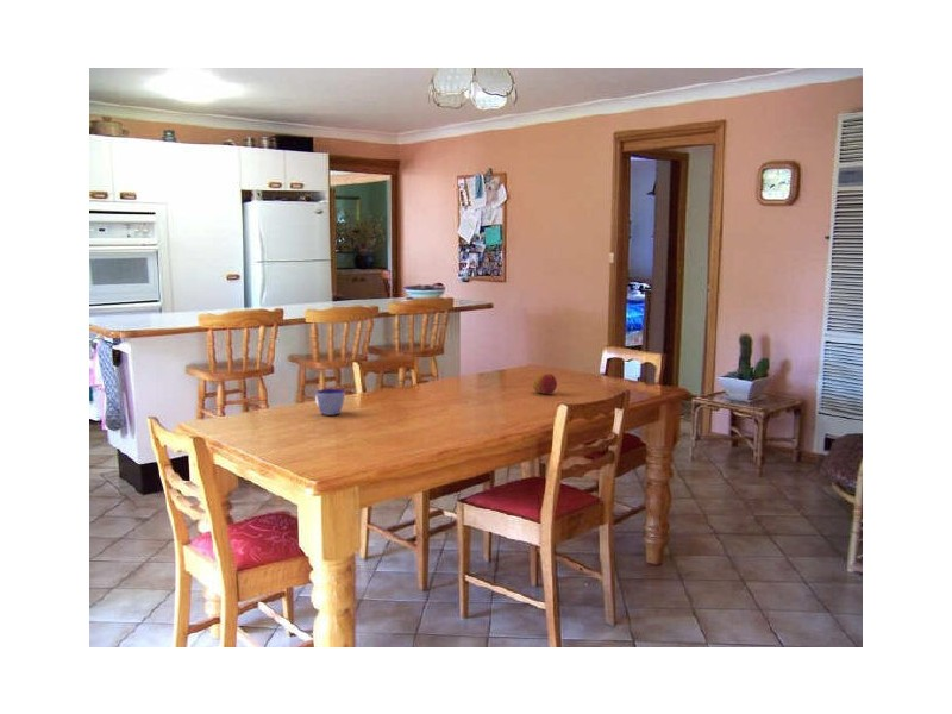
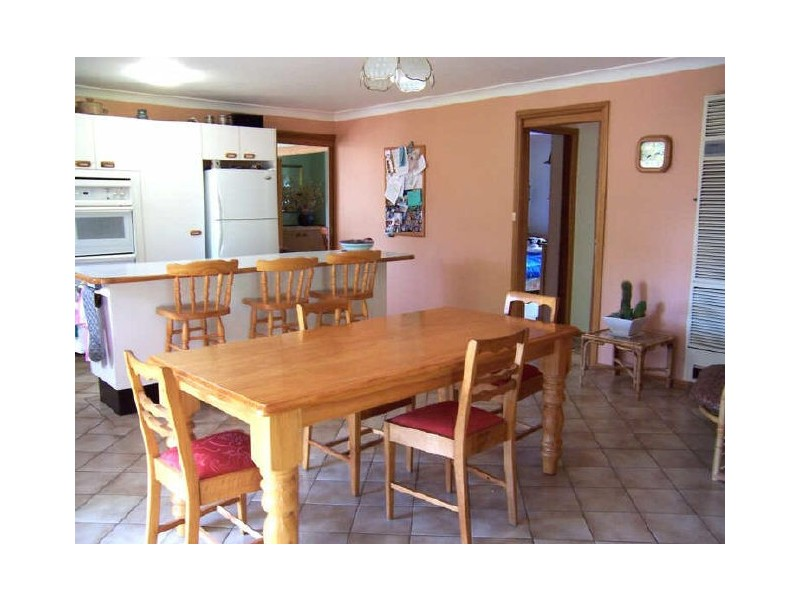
- cup [314,388,346,416]
- fruit [532,371,558,395]
